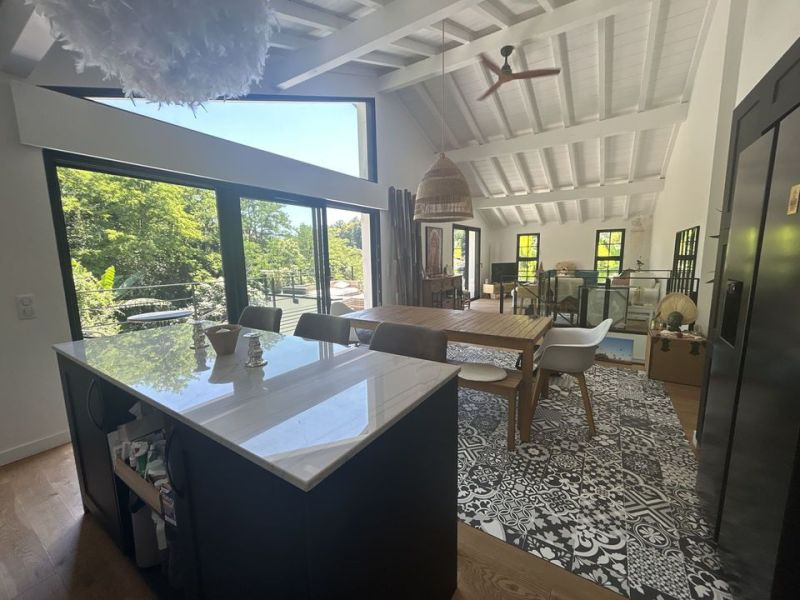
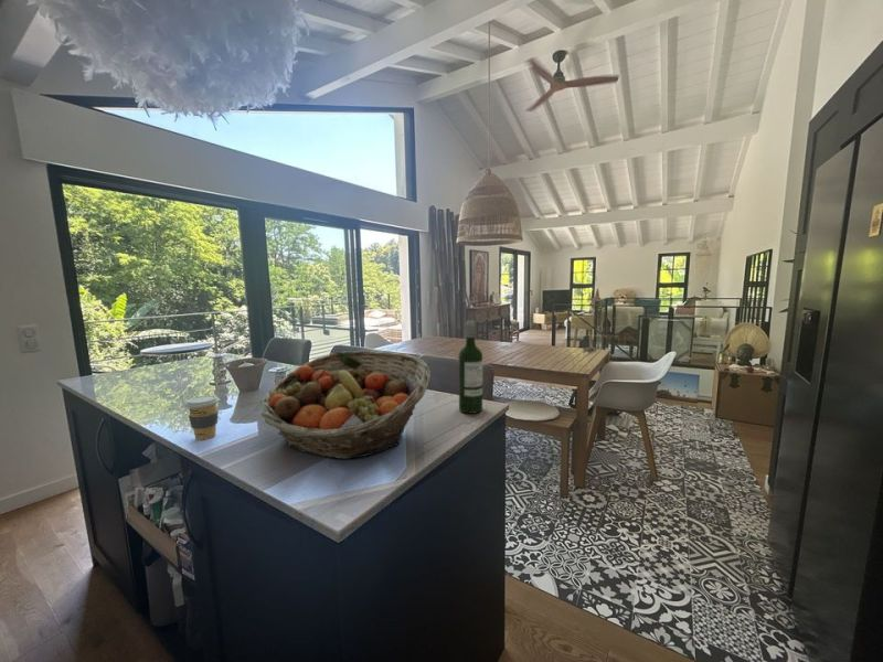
+ fruit basket [260,350,432,460]
+ wine bottle [458,320,483,415]
+ coffee cup [184,394,221,441]
